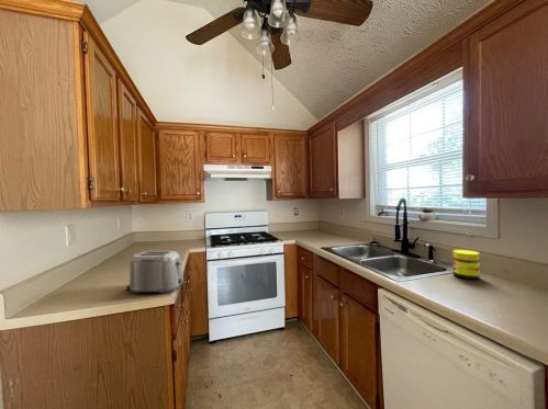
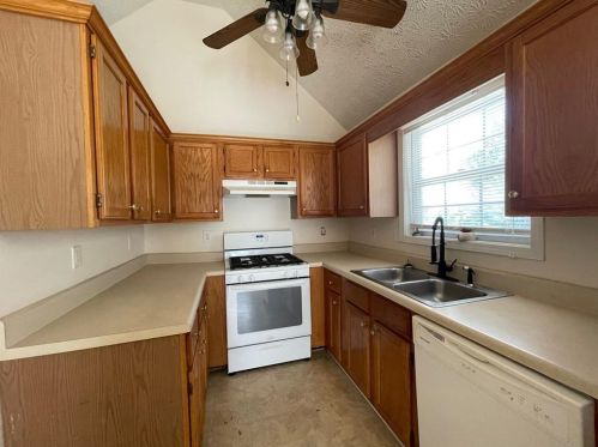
- jar [451,249,481,280]
- toaster [125,250,184,295]
